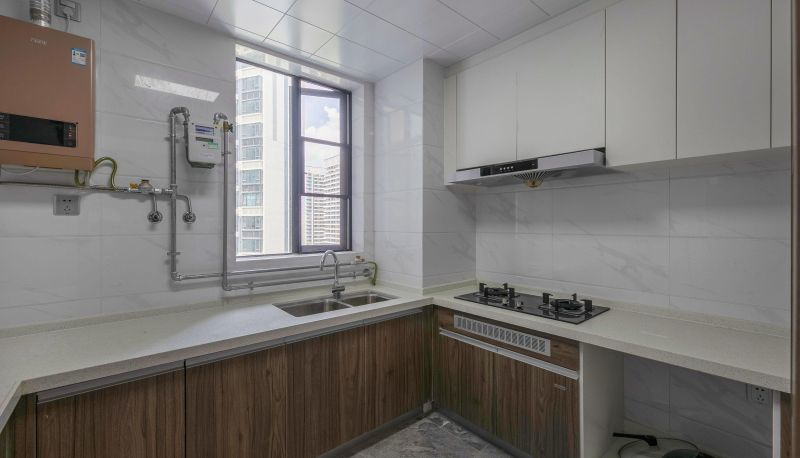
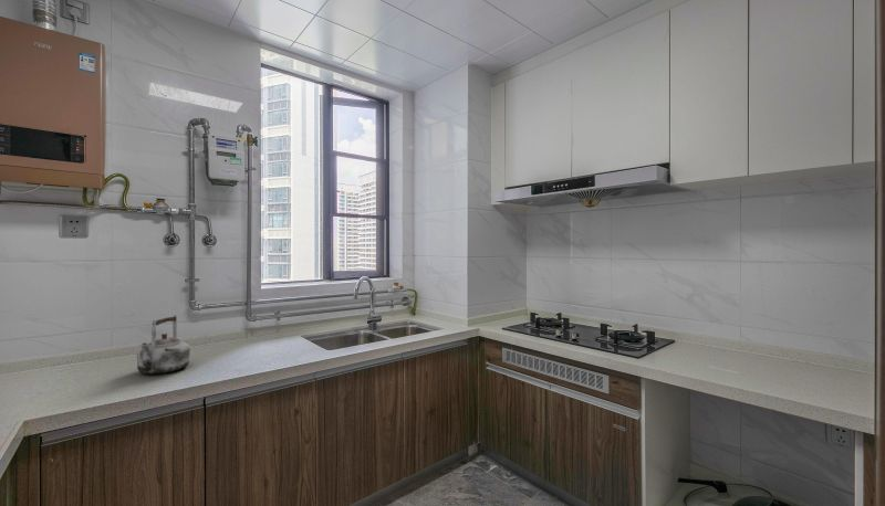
+ kettle [136,314,191,375]
